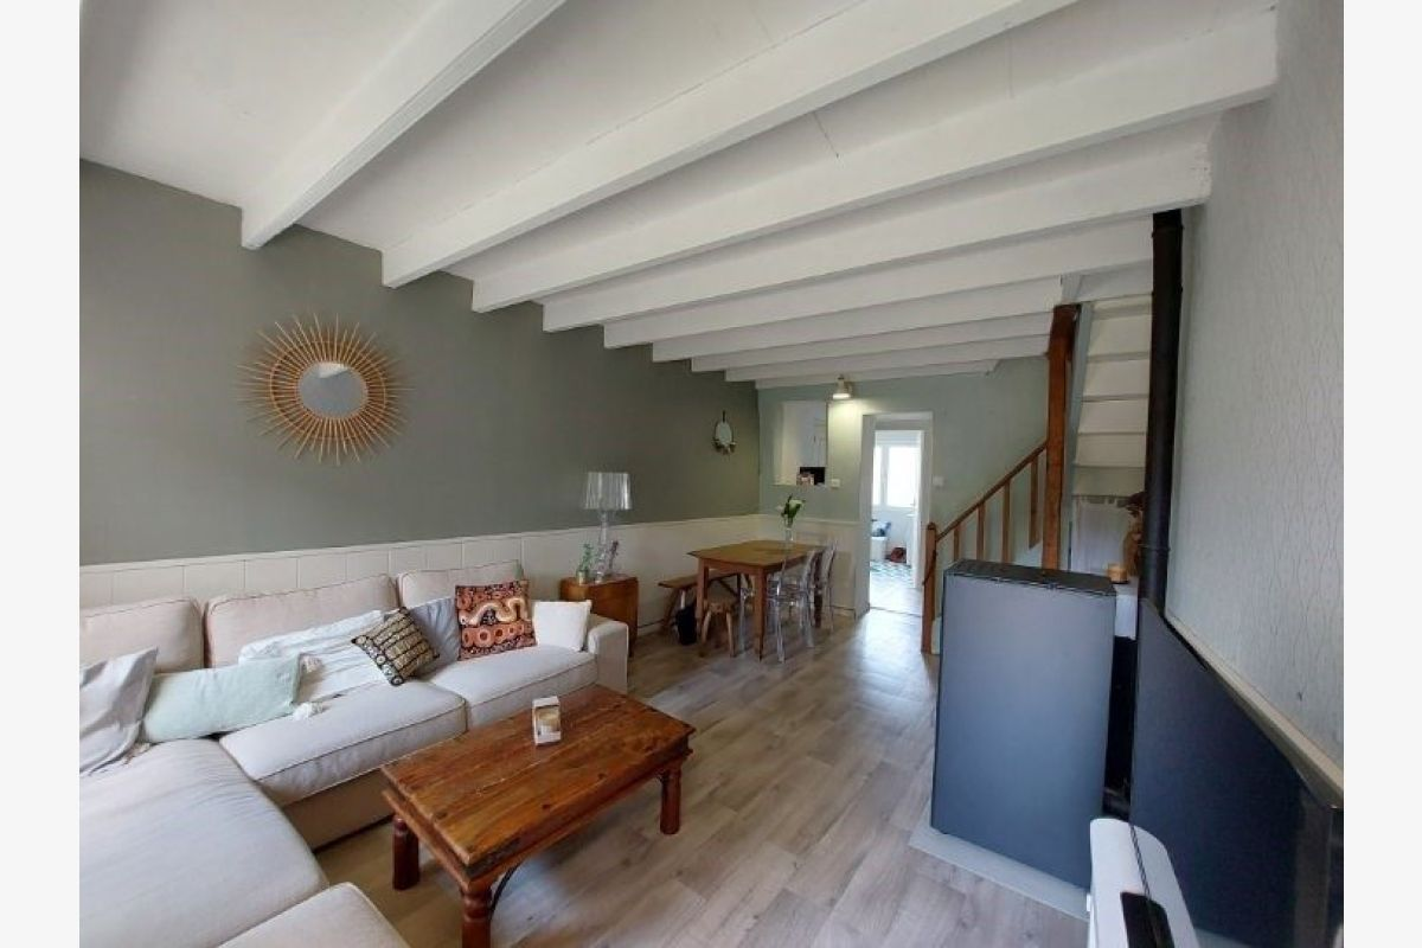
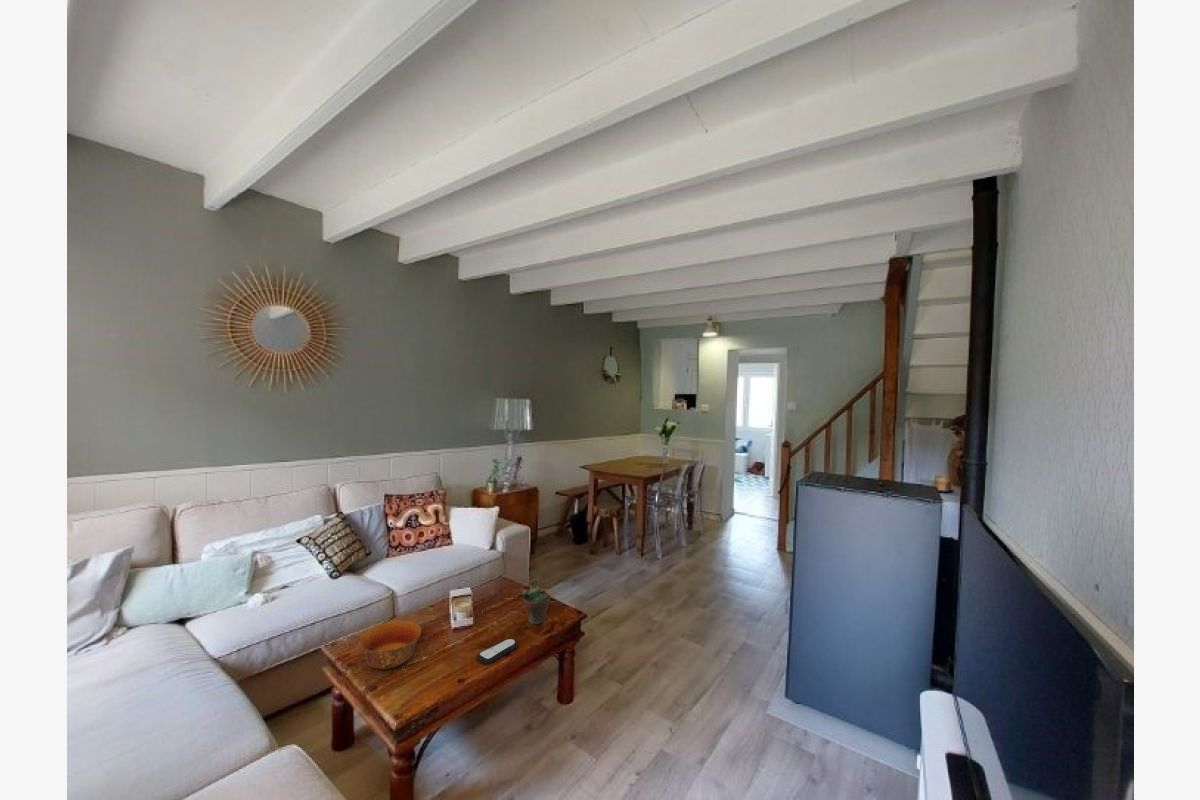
+ succulent plant [521,577,551,625]
+ bowl [357,619,422,670]
+ remote control [476,638,519,665]
